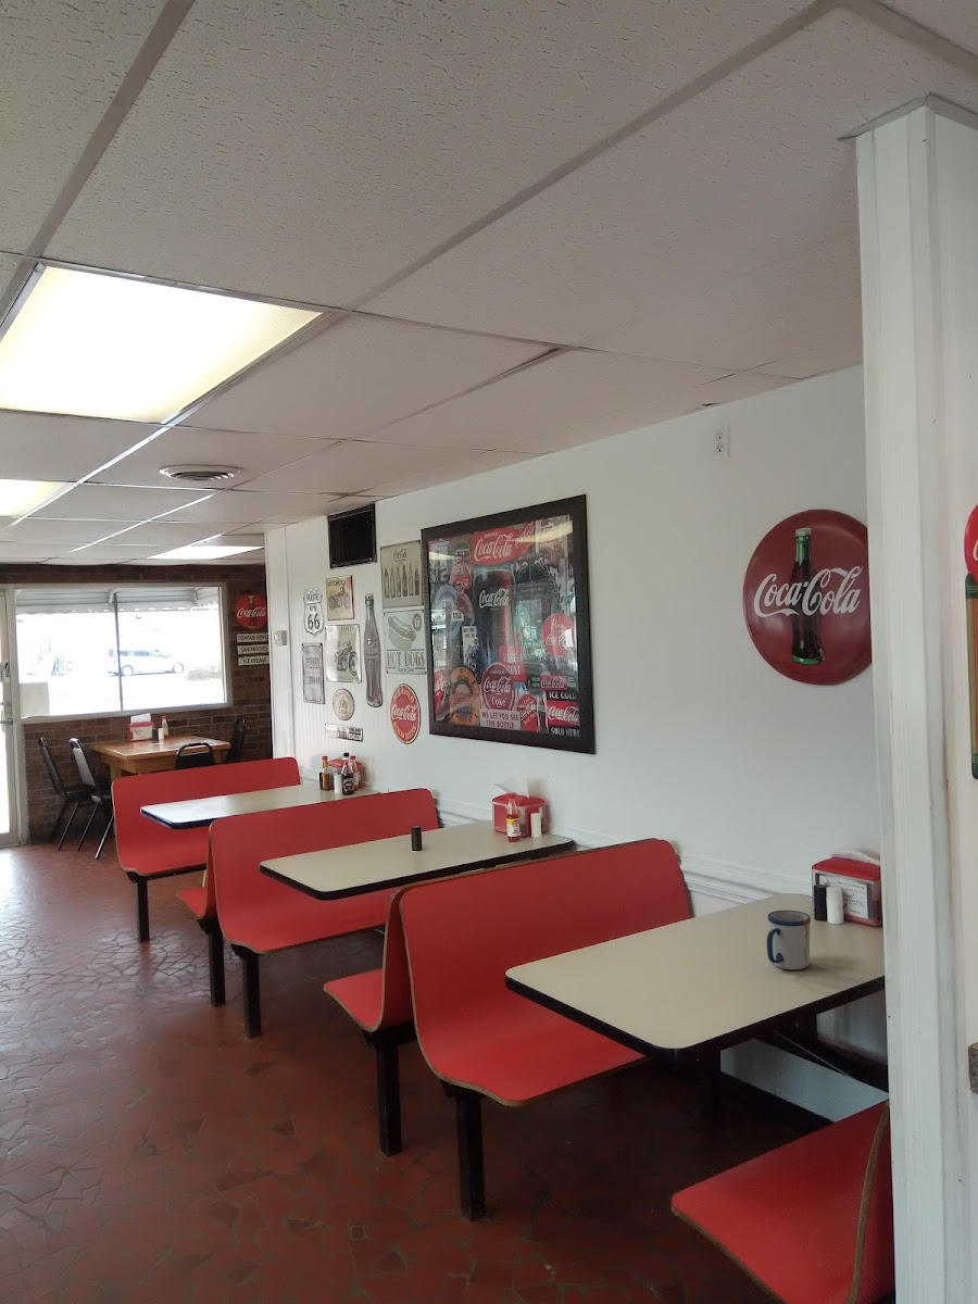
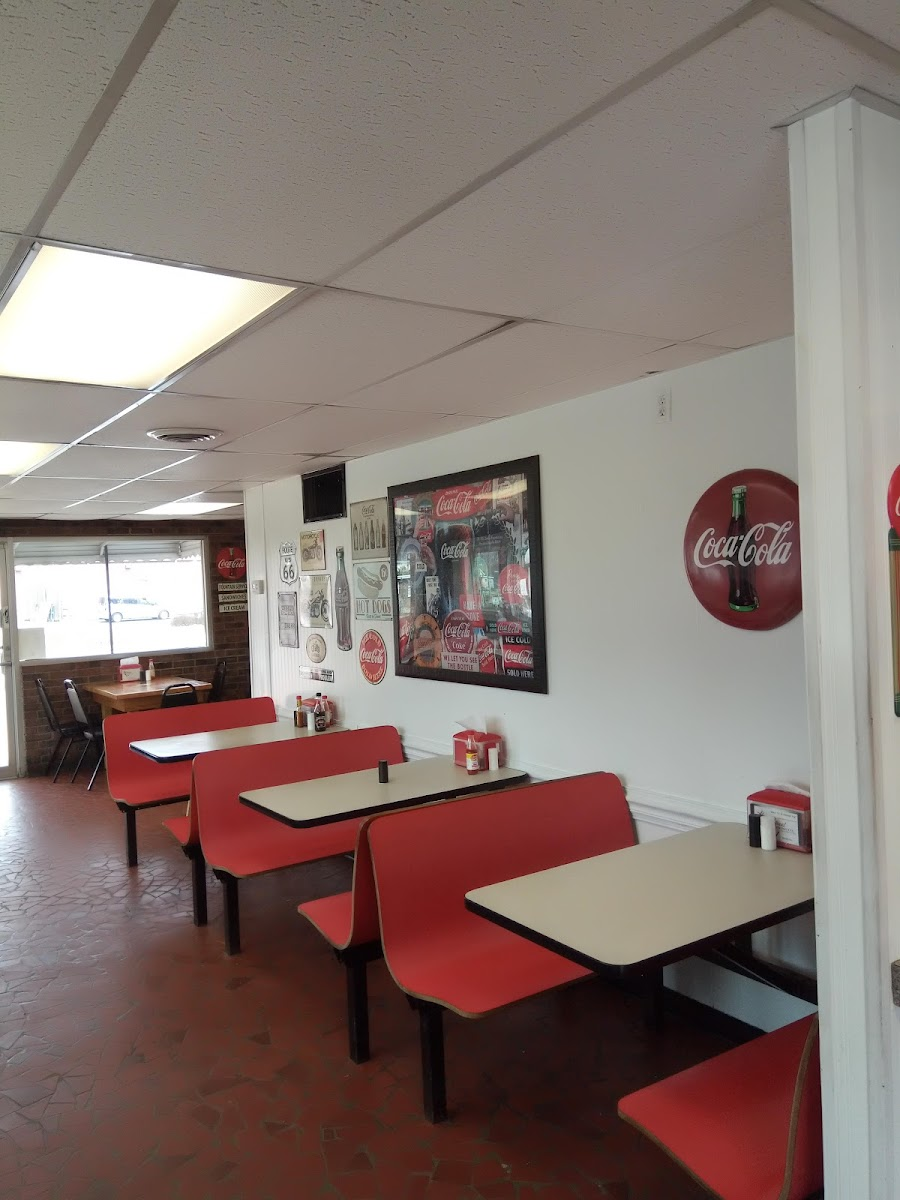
- mug [766,910,812,971]
